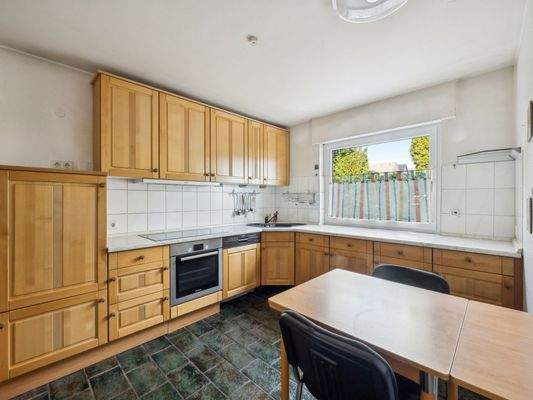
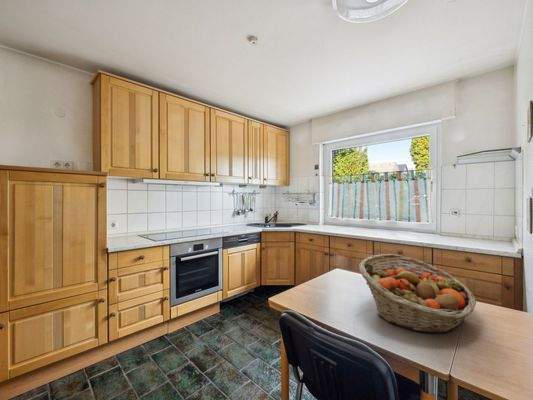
+ fruit basket [358,253,477,334]
